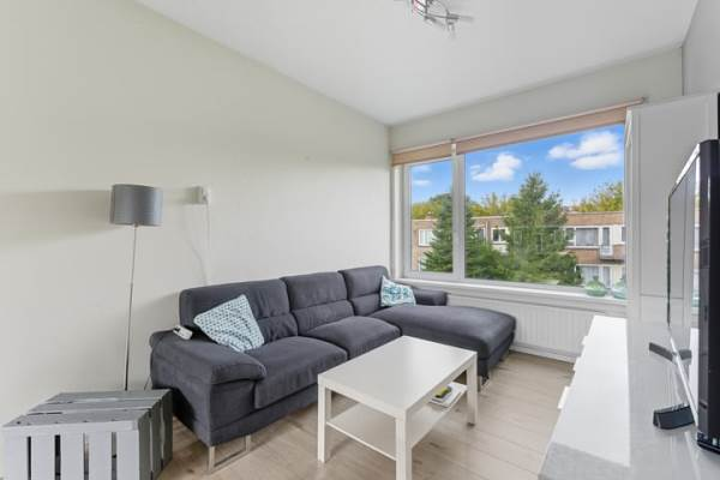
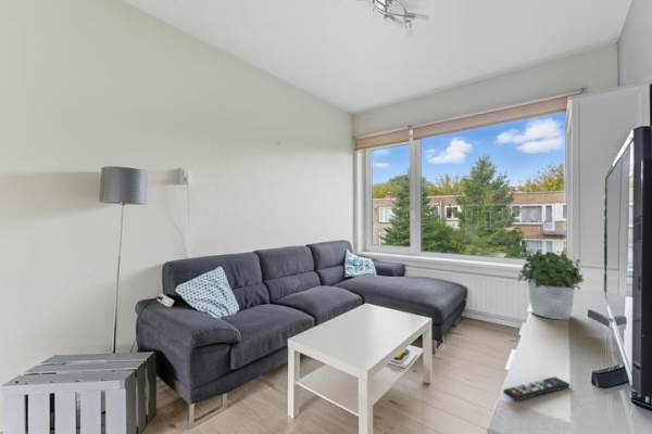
+ potted plant [517,247,585,321]
+ remote control [502,376,570,403]
